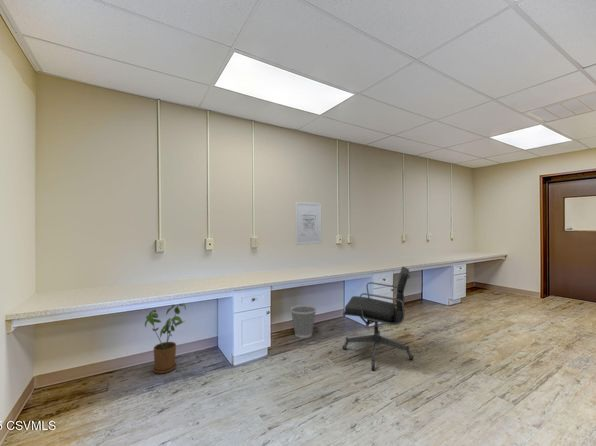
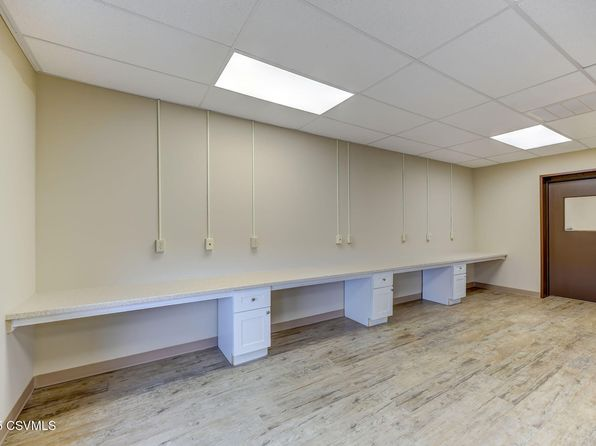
- office chair [341,266,414,371]
- wall art [295,201,322,246]
- house plant [144,303,187,374]
- wastebasket [289,304,317,339]
